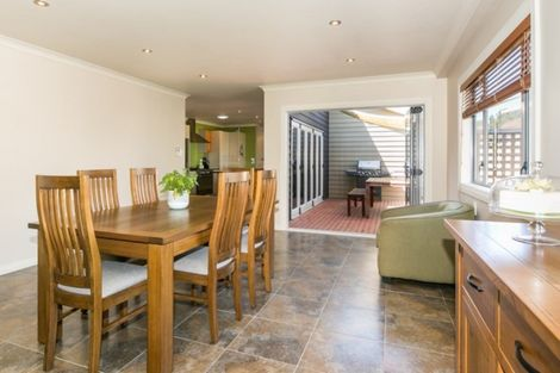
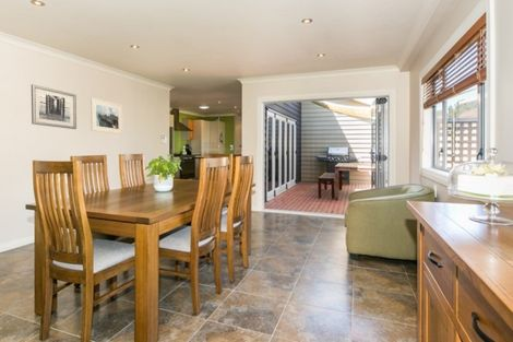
+ wall art [31,83,77,130]
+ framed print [90,97,123,135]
